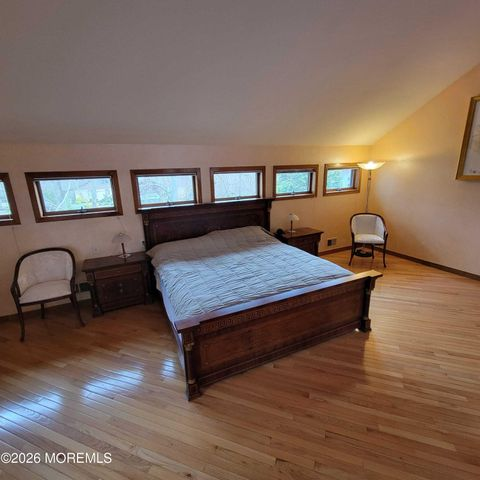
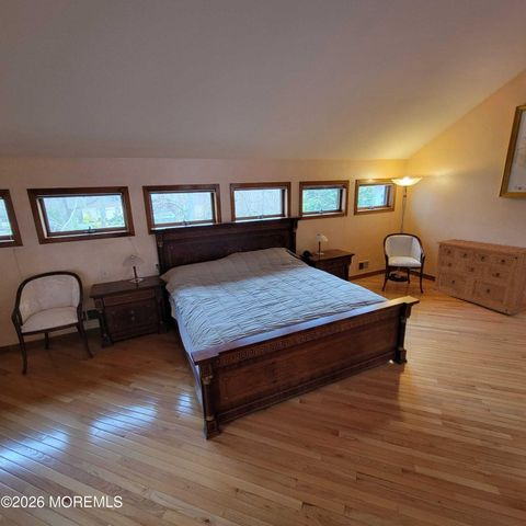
+ dresser [431,238,526,316]
